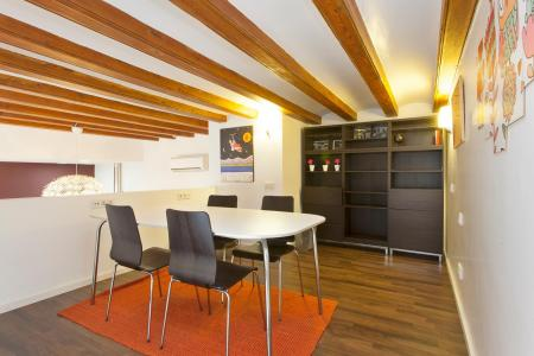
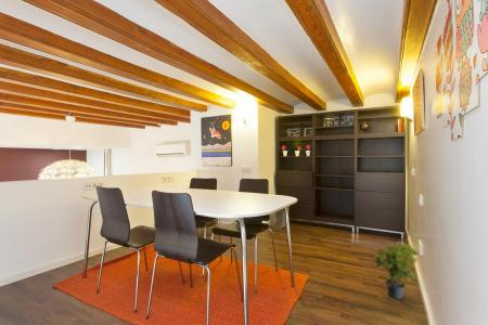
+ potted plant [372,240,420,300]
